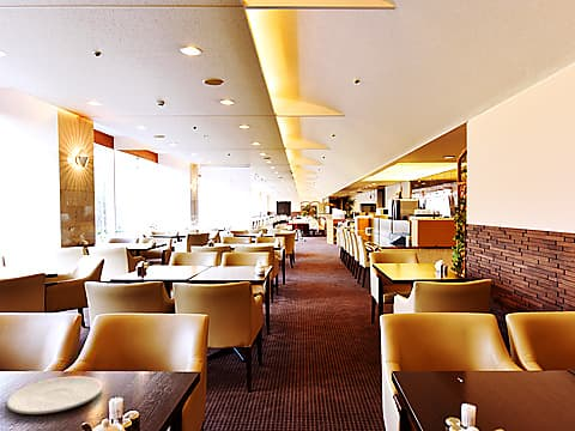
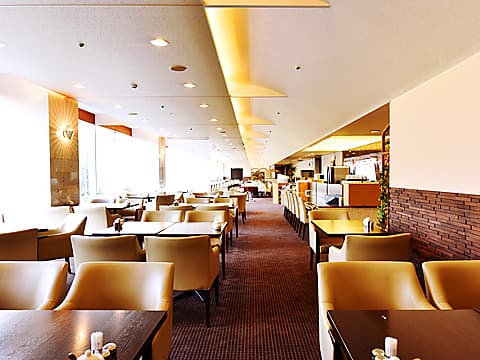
- plate [6,375,104,415]
